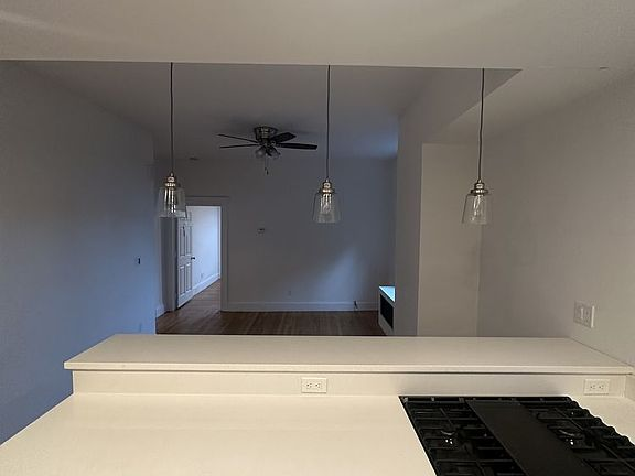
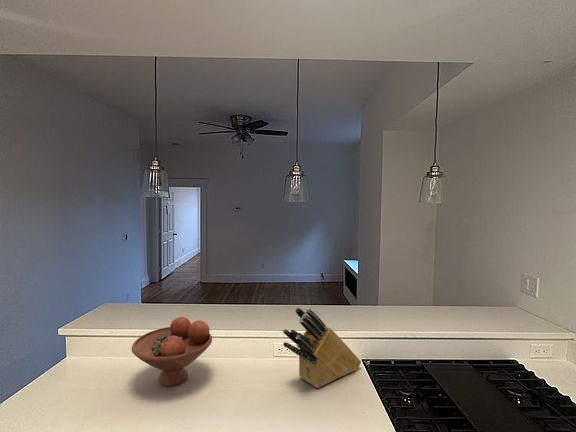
+ knife block [282,307,362,389]
+ fruit bowl [131,316,213,387]
